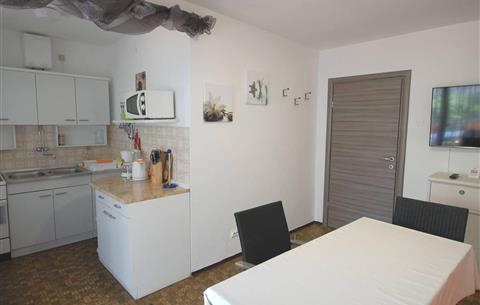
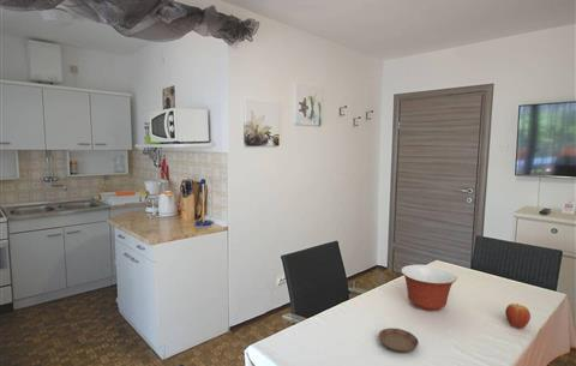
+ mixing bowl [400,264,458,312]
+ saucer [377,328,420,354]
+ fruit [504,302,532,329]
